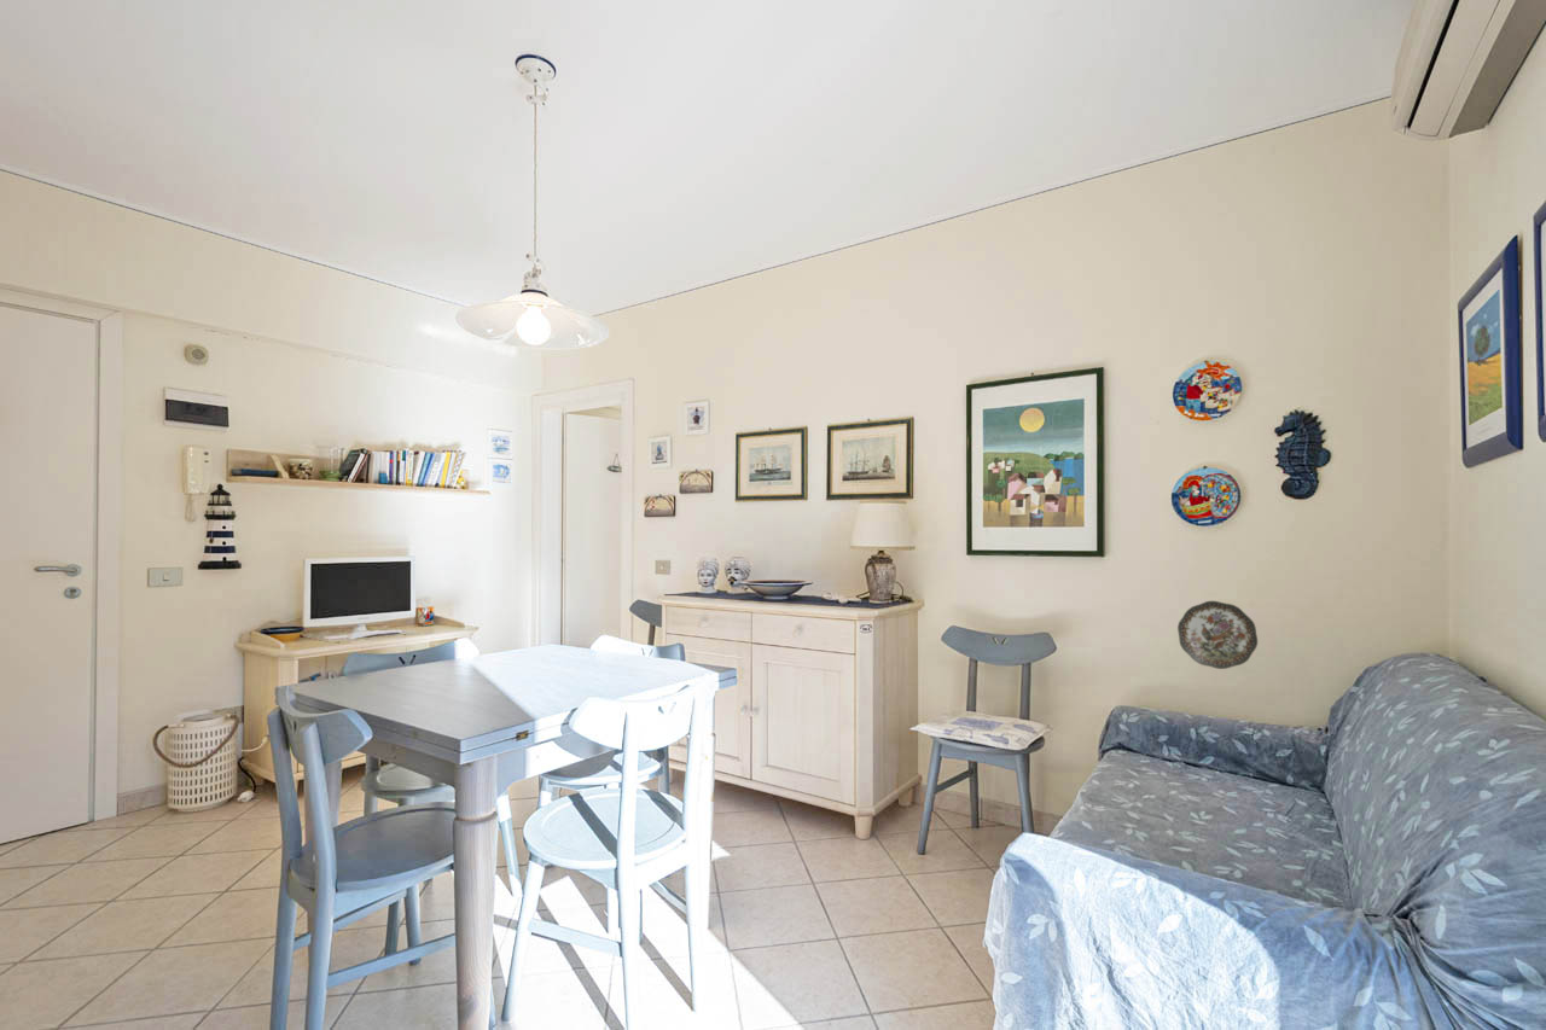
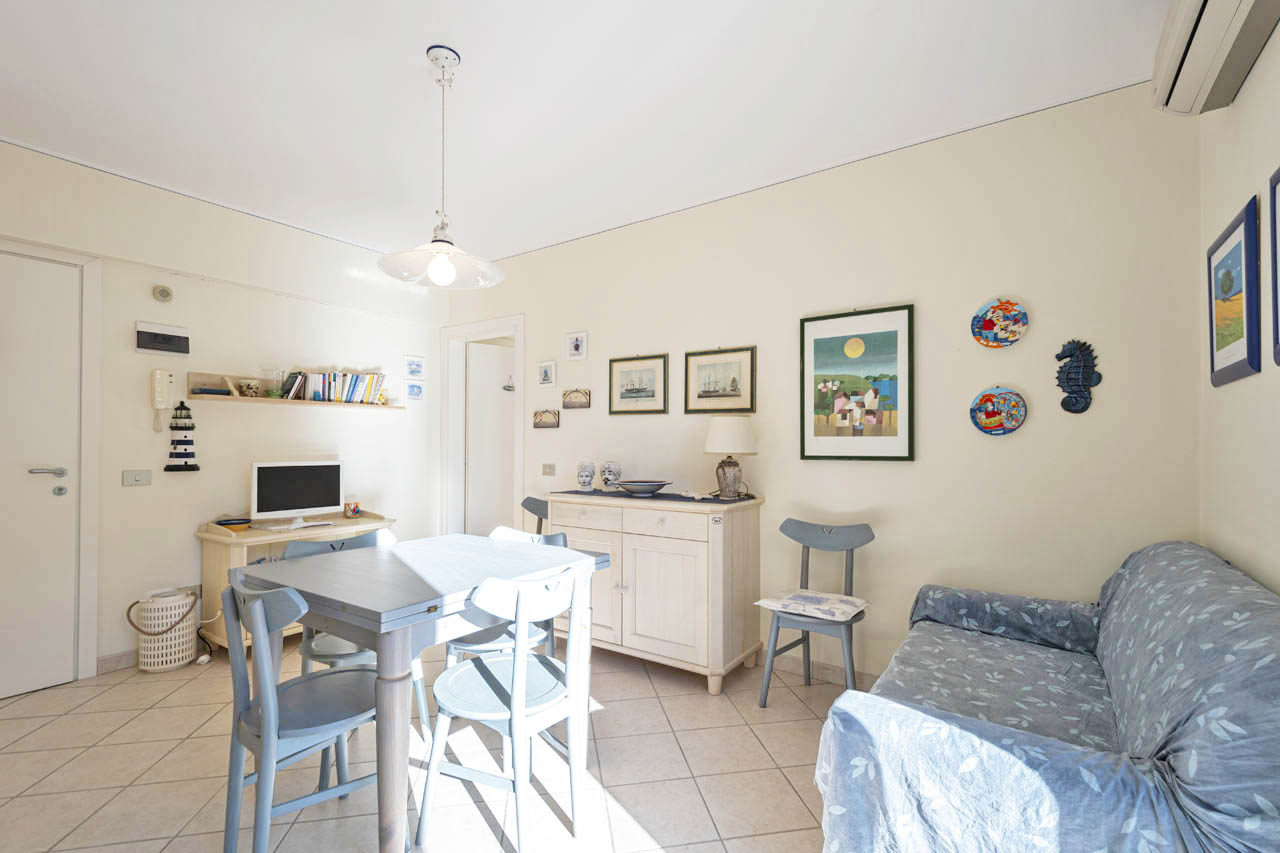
- decorative plate [1176,600,1259,670]
